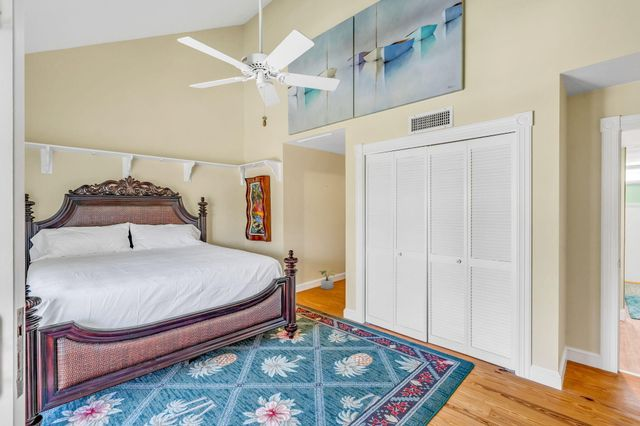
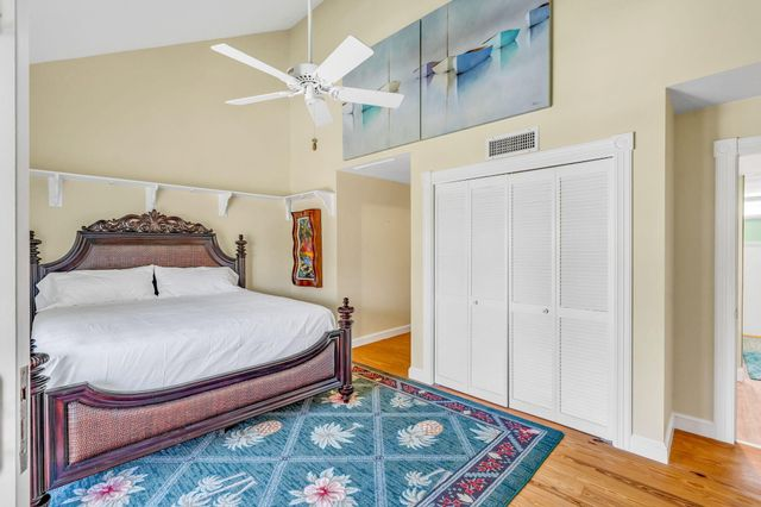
- potted plant [319,270,338,291]
